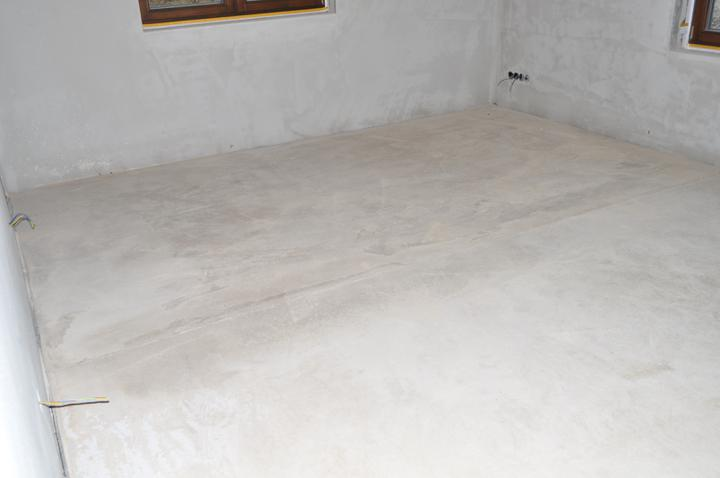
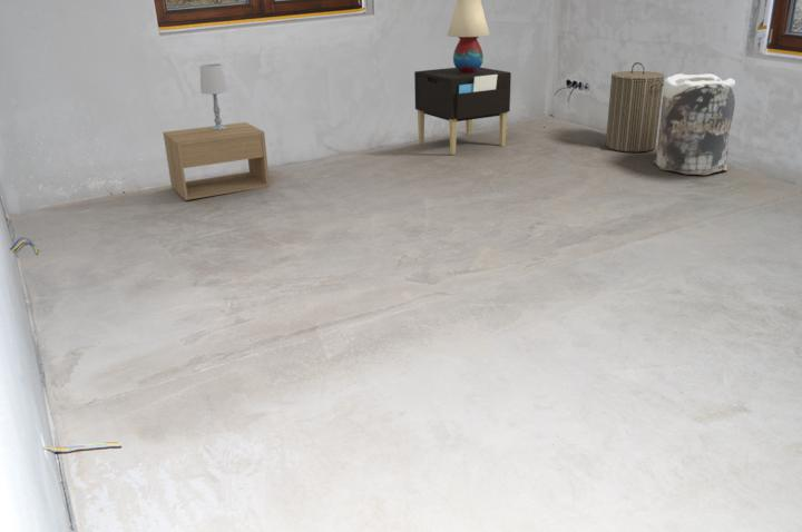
+ table lamp [199,62,228,130]
+ table lamp [447,0,490,73]
+ nightstand [162,121,271,201]
+ laundry hamper [605,61,665,154]
+ bag [652,72,736,176]
+ nightstand [413,67,512,155]
